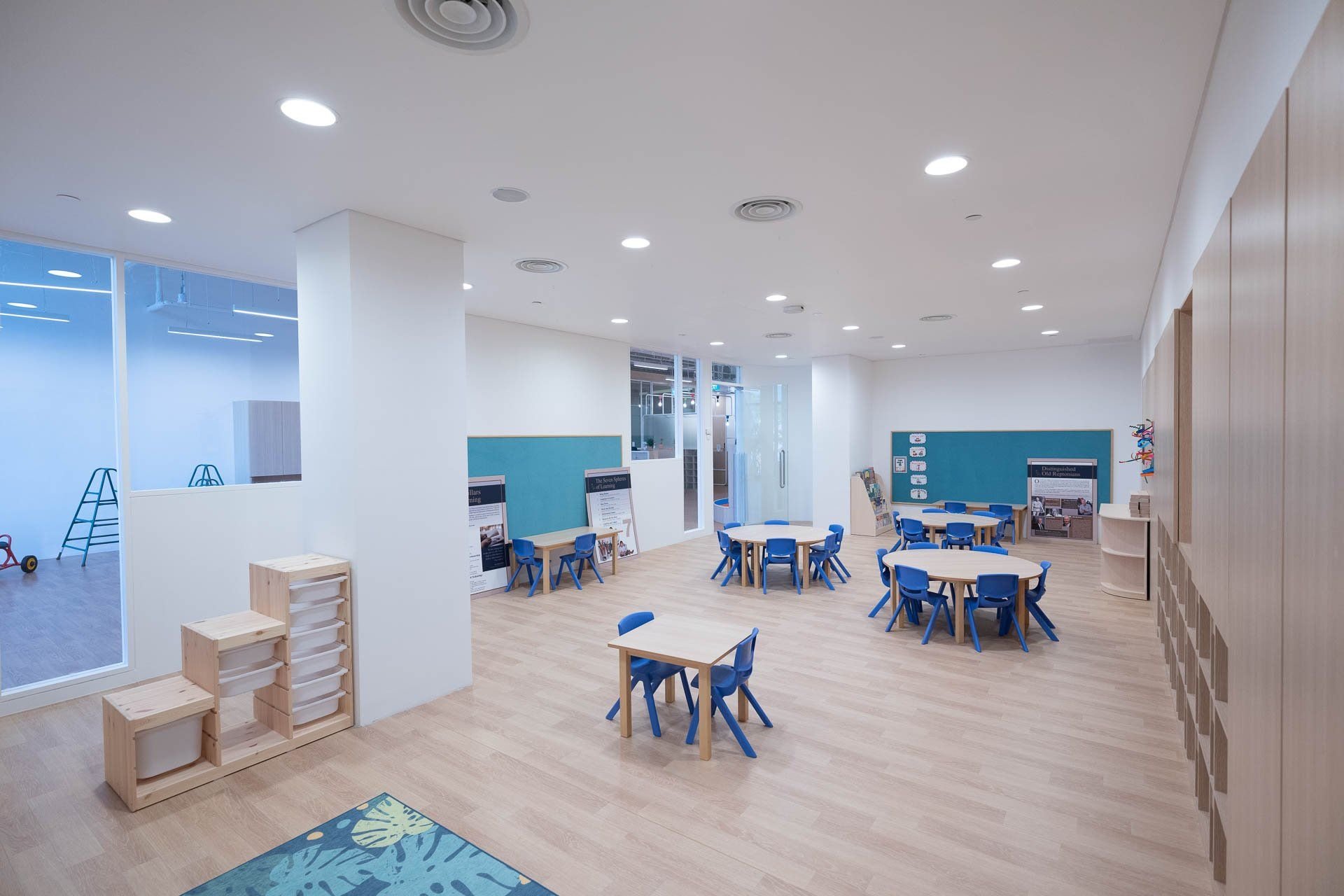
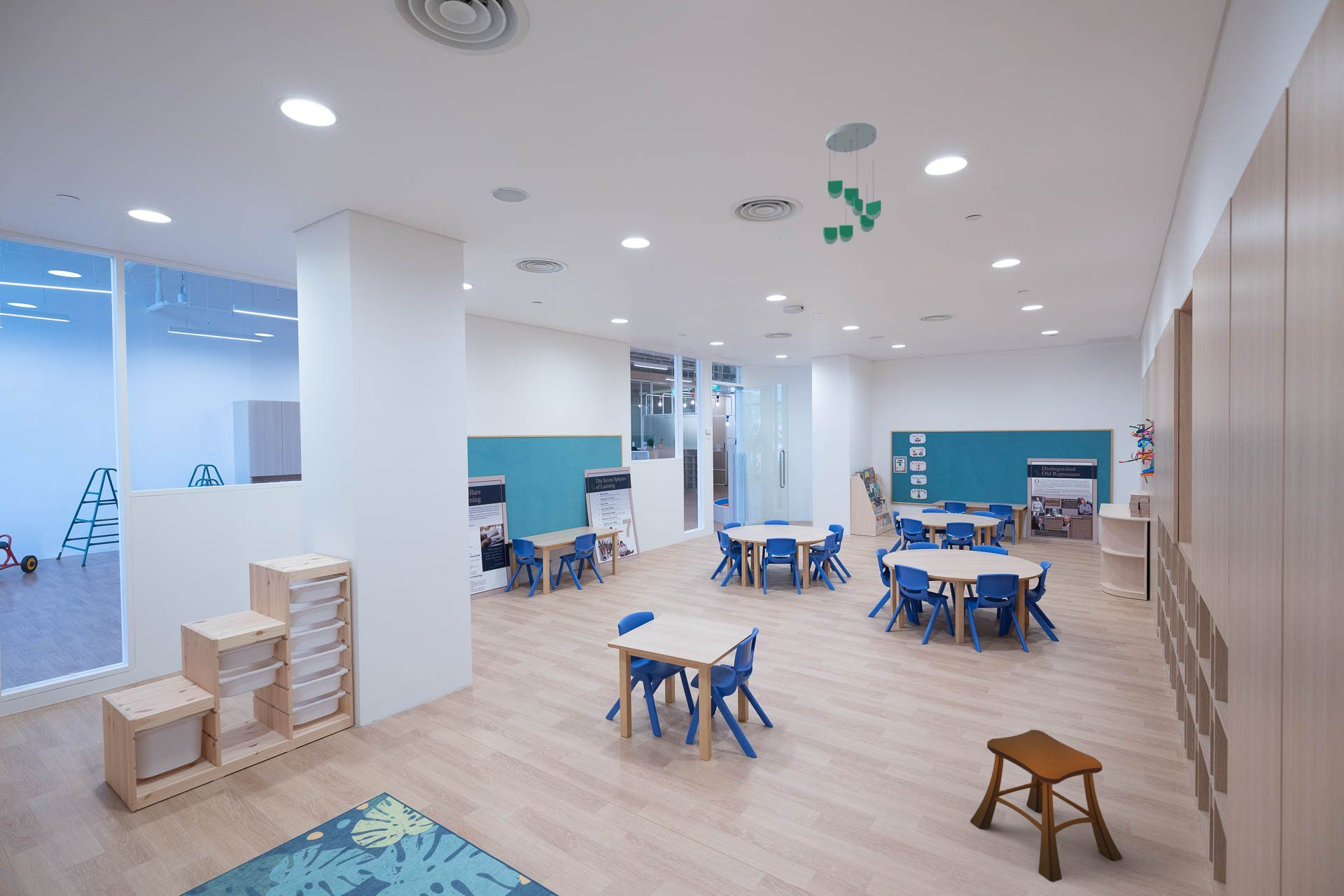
+ ceiling mobile [823,123,882,245]
+ stool [970,729,1123,883]
